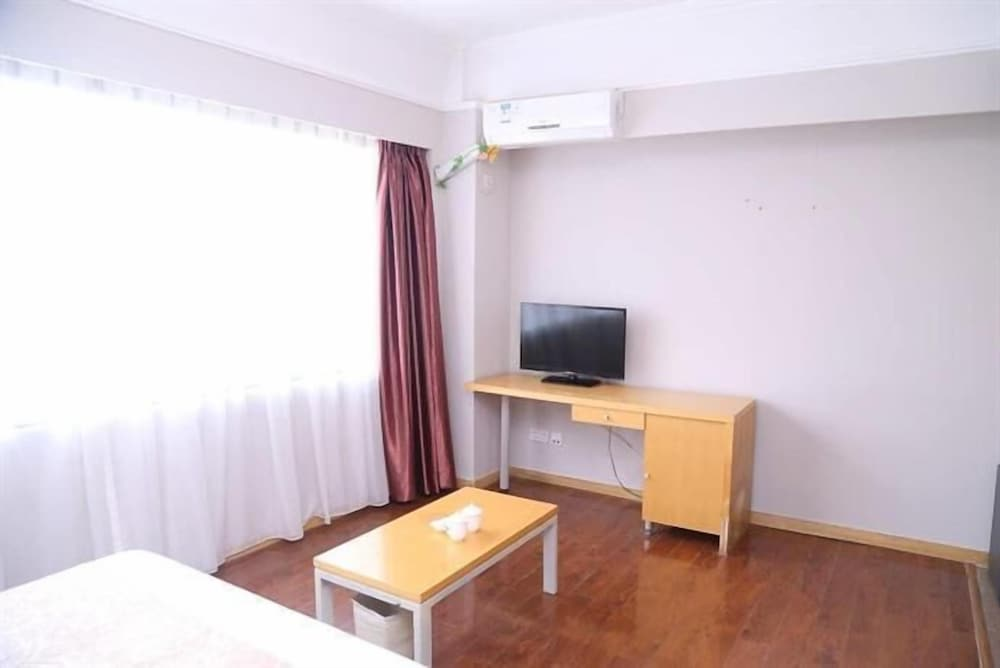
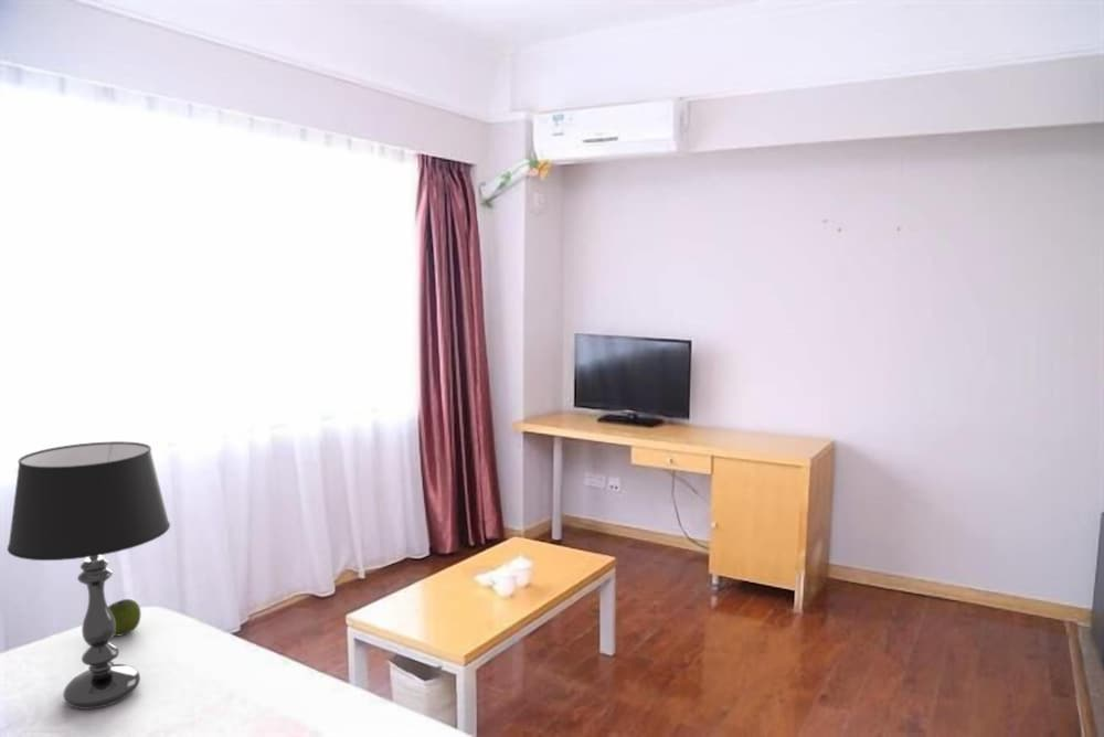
+ apple [108,598,142,638]
+ table lamp [7,440,171,711]
